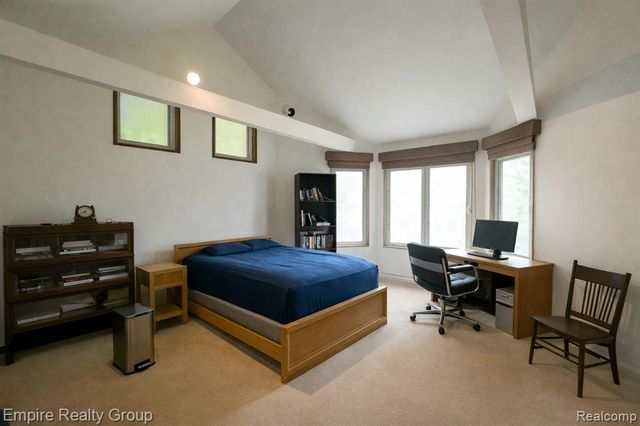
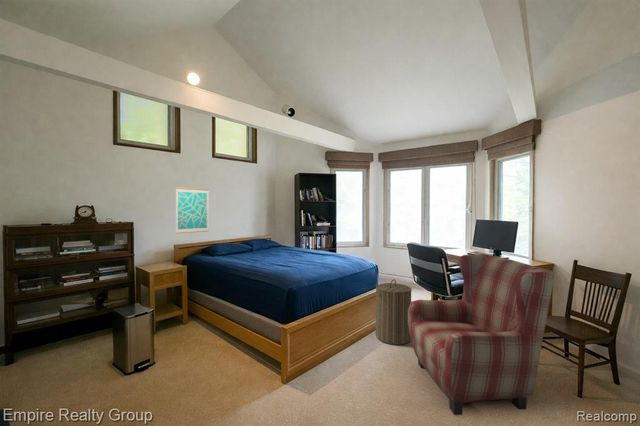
+ wall art [175,186,209,234]
+ armchair [408,253,555,416]
+ laundry hamper [375,278,413,346]
